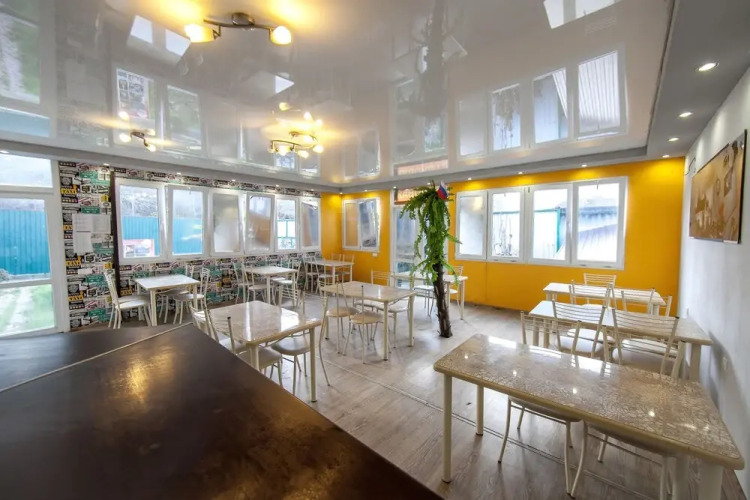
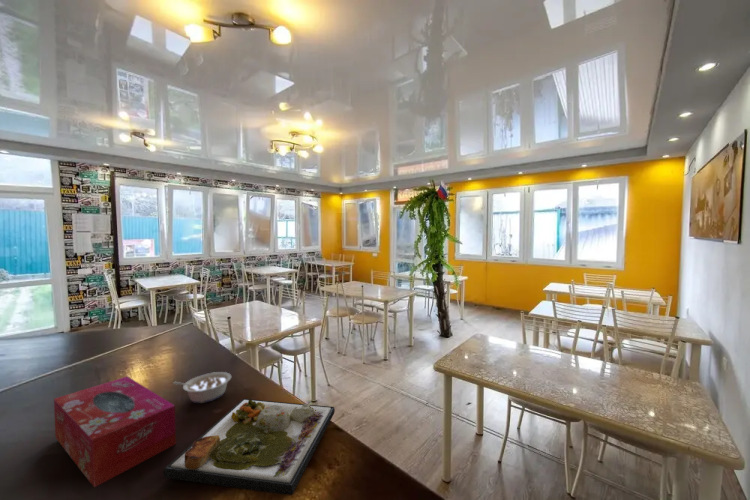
+ dinner plate [163,398,336,496]
+ legume [172,371,232,404]
+ tissue box [53,375,177,488]
